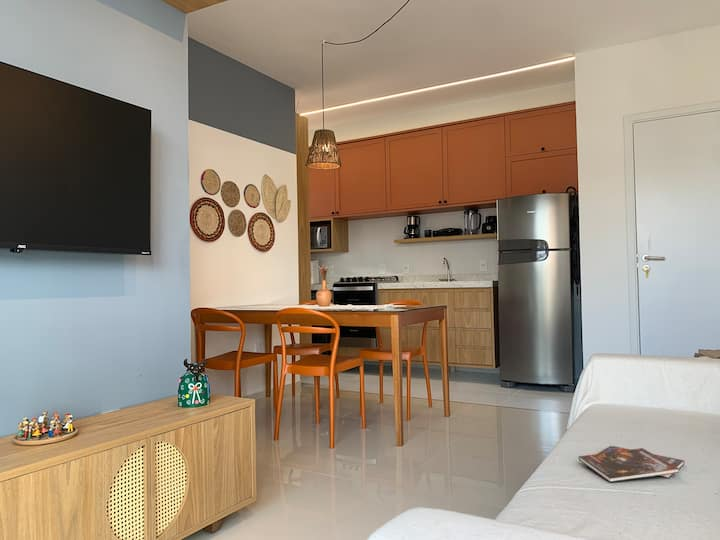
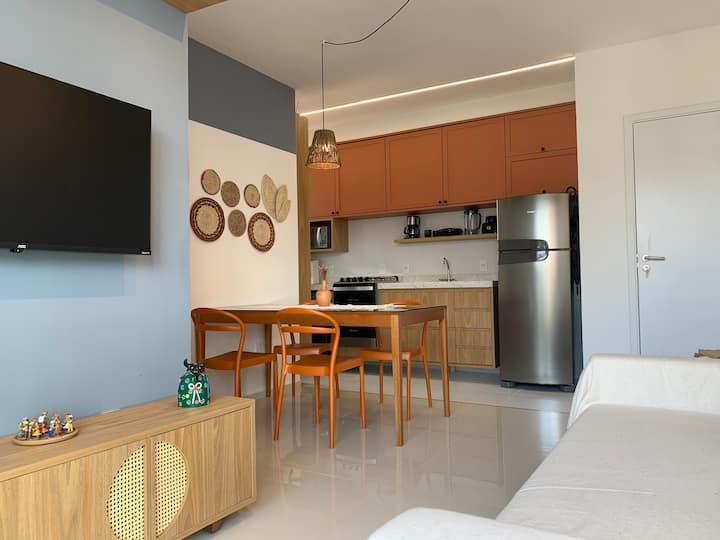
- booklet [578,445,685,483]
